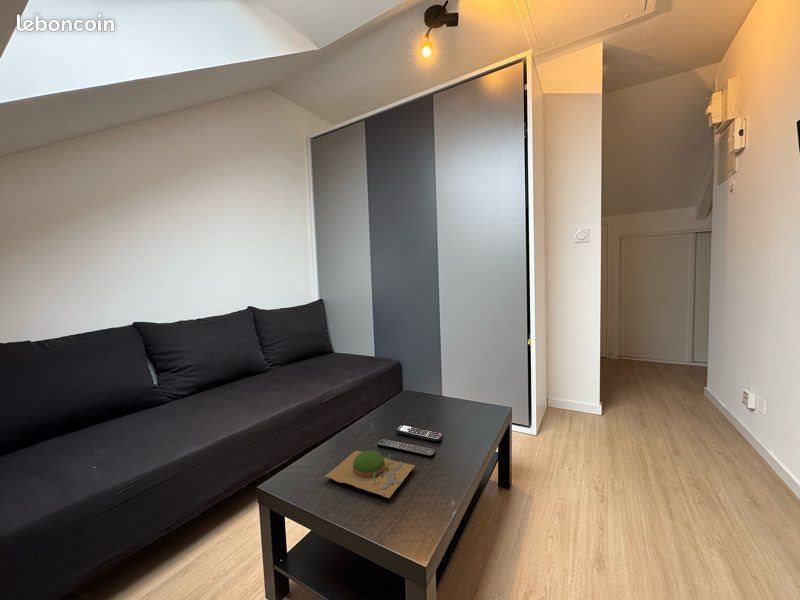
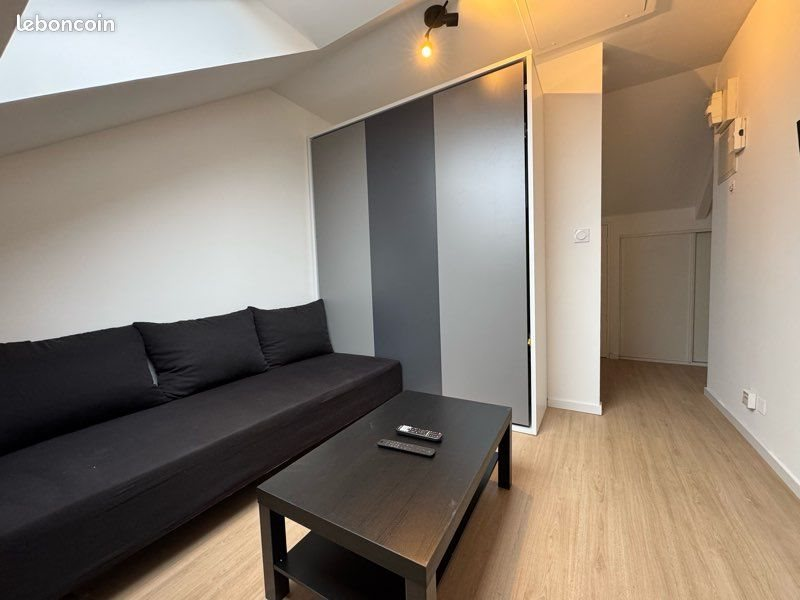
- plant [324,450,416,499]
